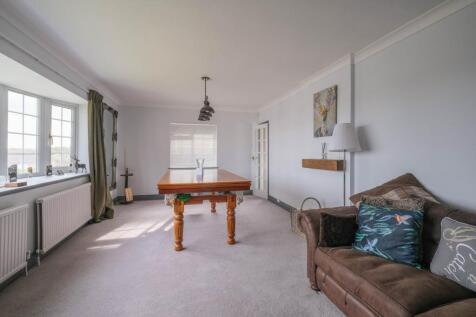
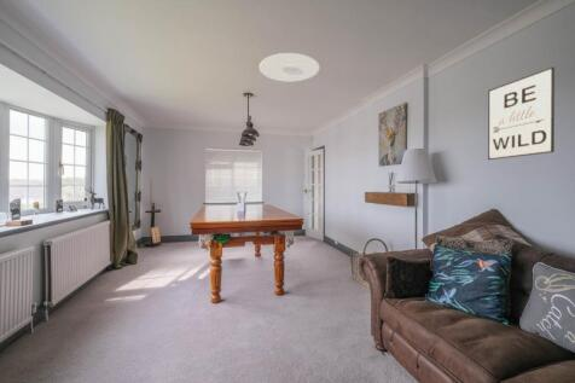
+ ceiling light [259,52,320,82]
+ wall art [487,65,556,161]
